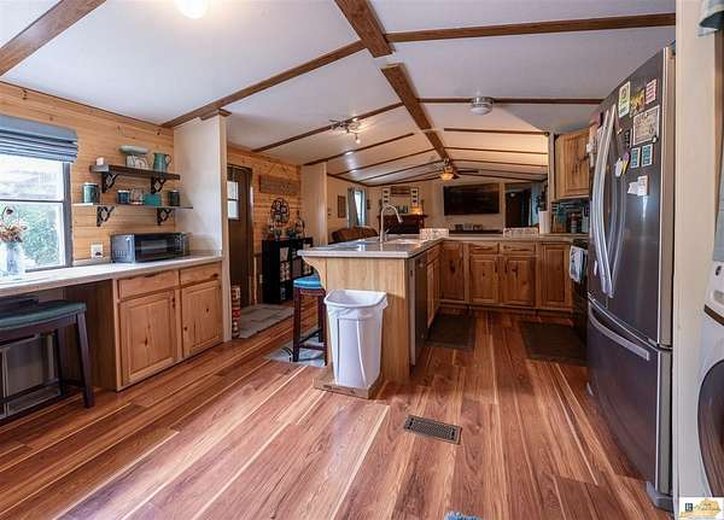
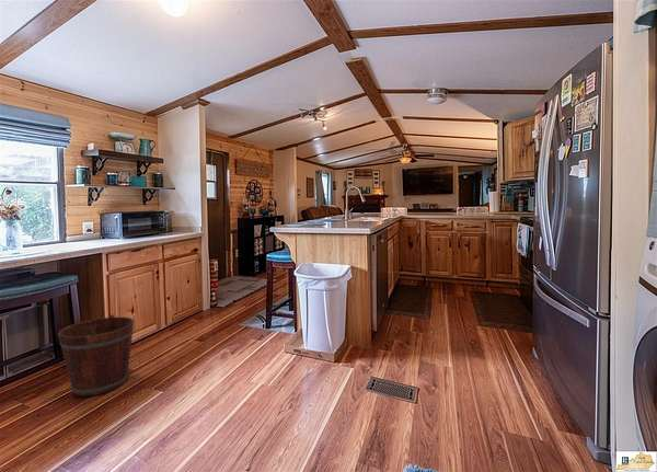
+ bucket [57,313,135,398]
